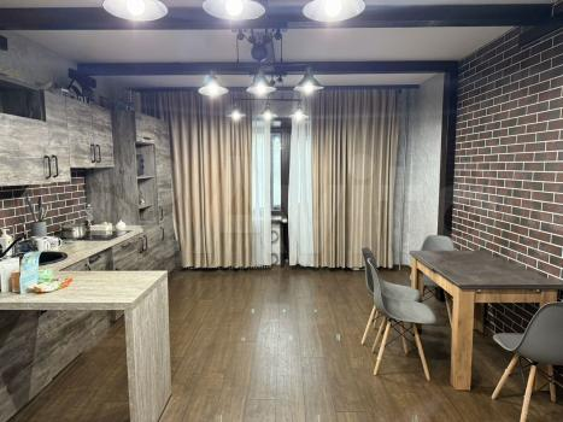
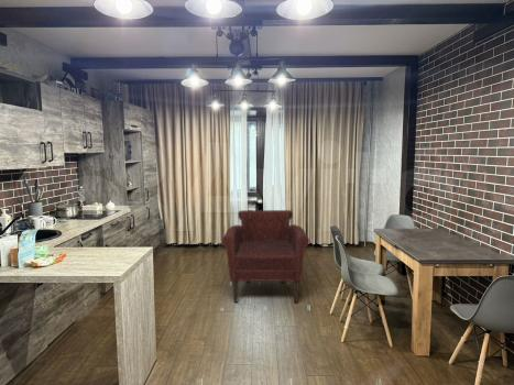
+ leather [220,209,310,304]
